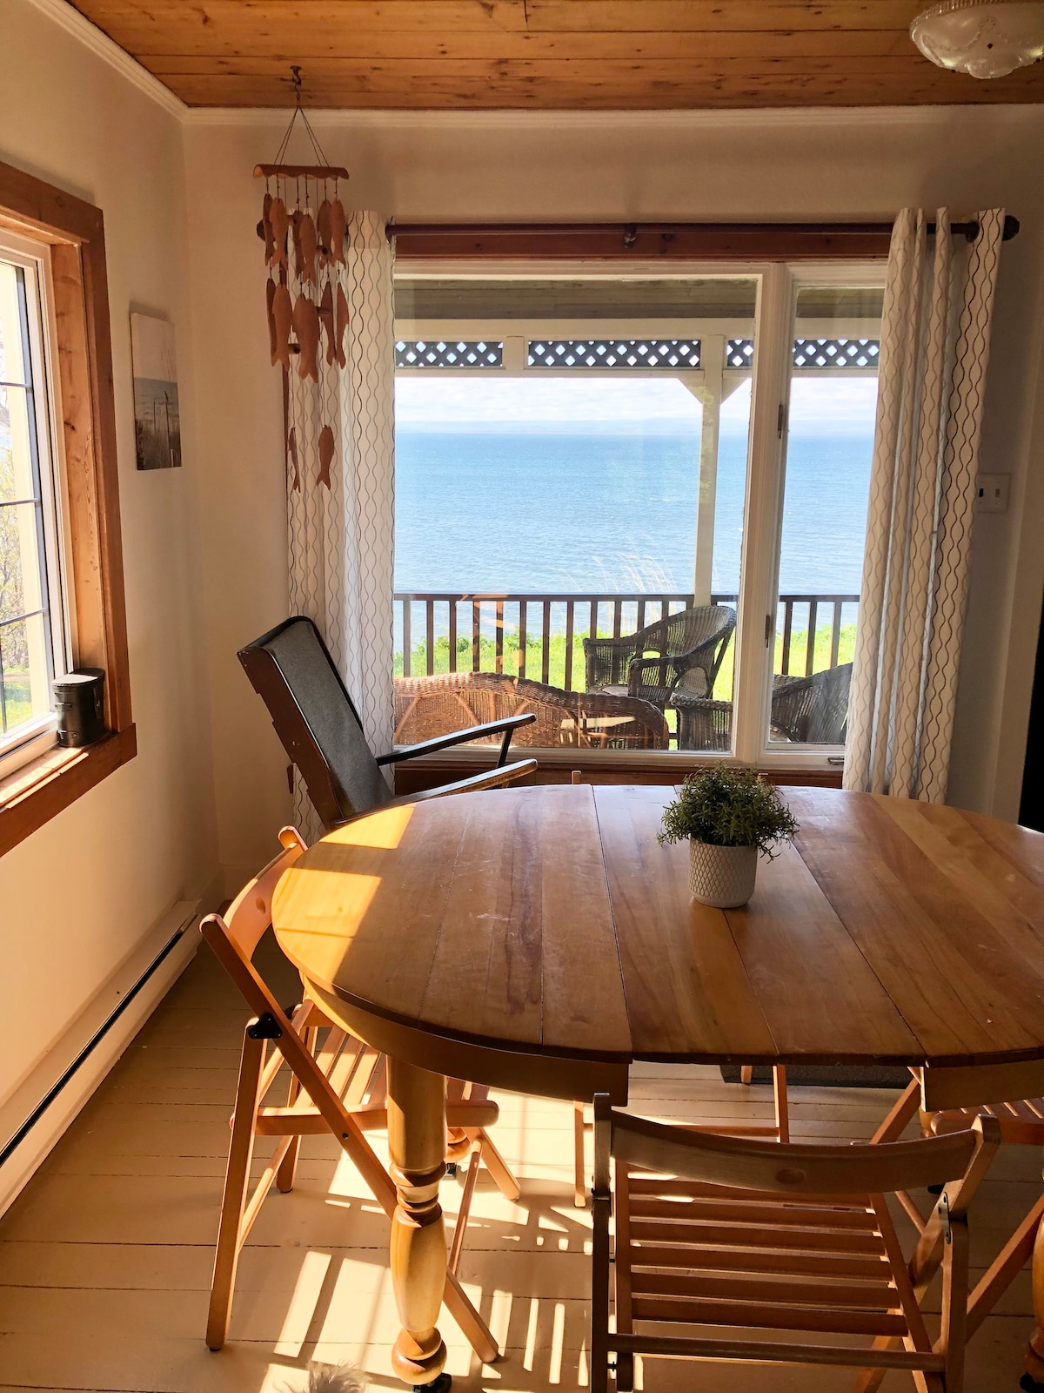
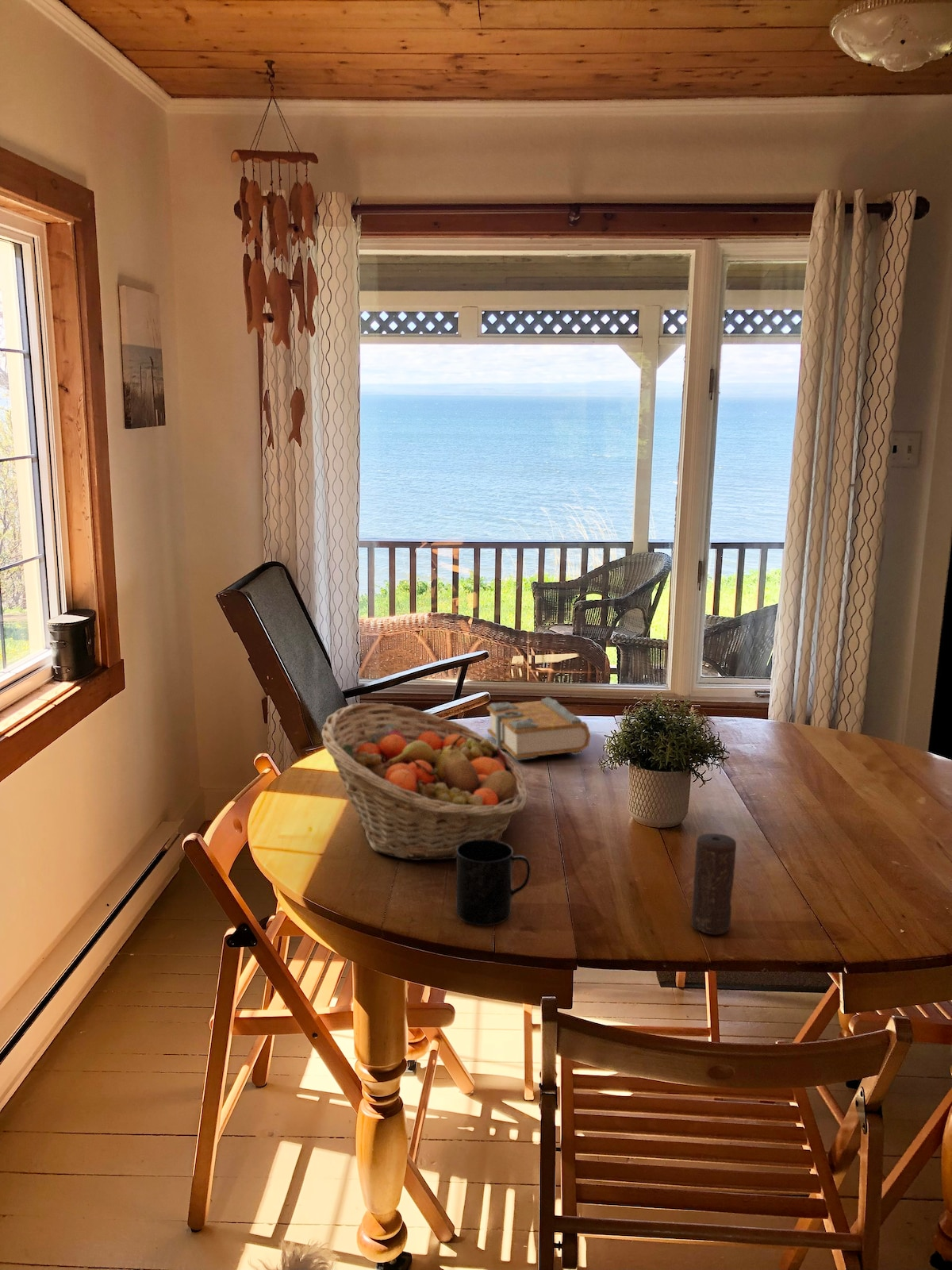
+ candle [690,833,737,935]
+ fruit basket [321,702,528,861]
+ mug [455,839,532,926]
+ book [486,696,591,761]
